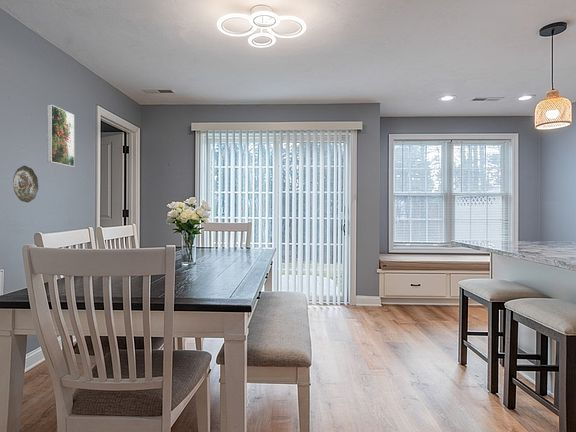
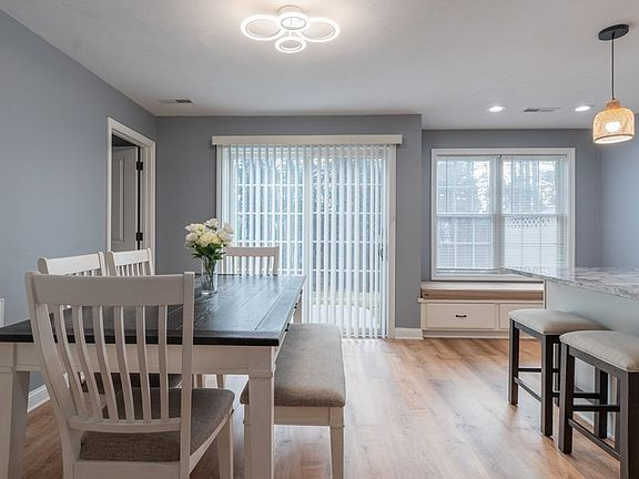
- decorative plate [12,165,39,203]
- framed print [46,103,75,168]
